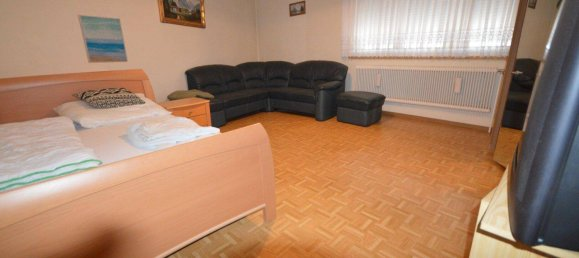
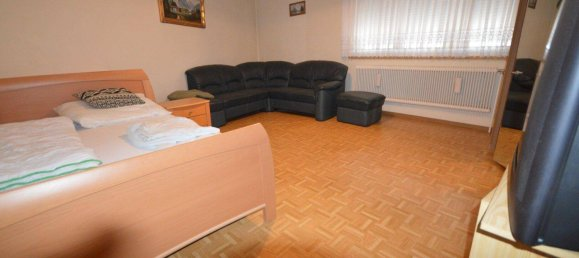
- wall art [77,14,129,64]
